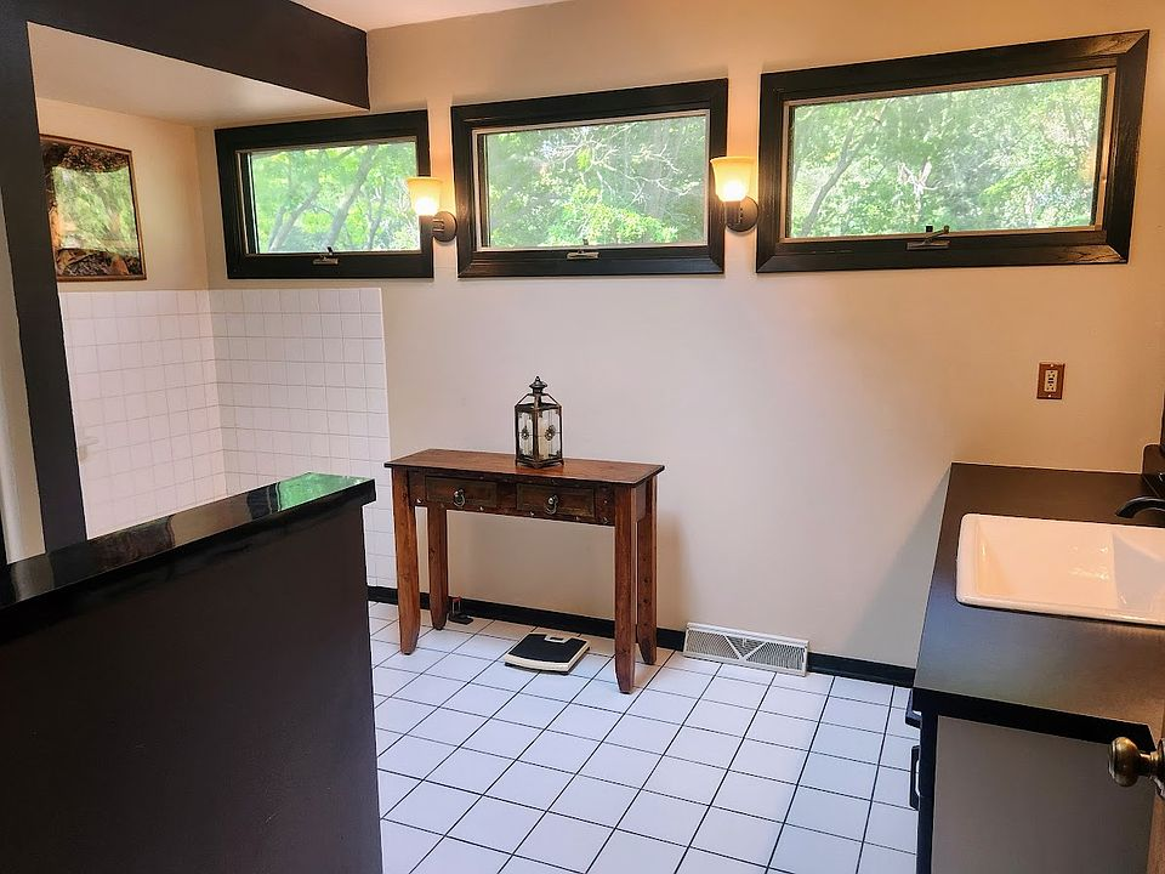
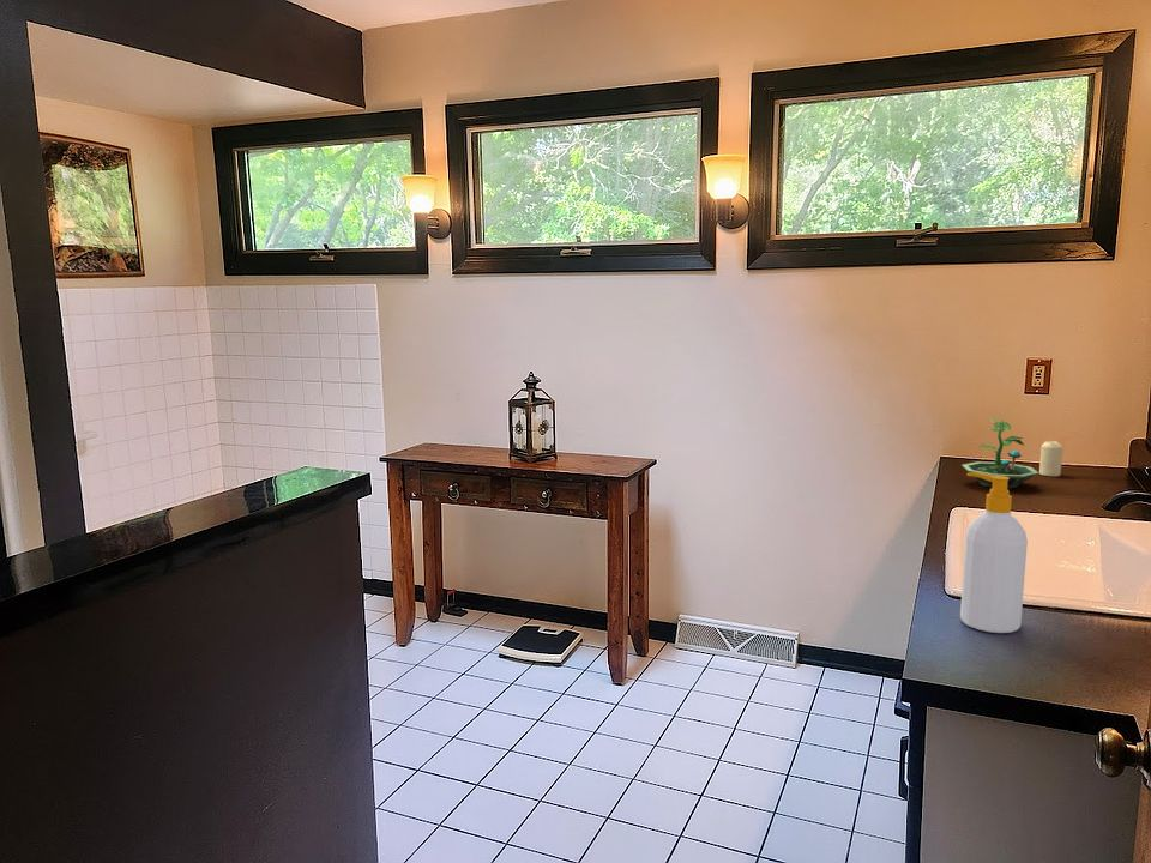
+ candle [1038,440,1063,477]
+ terrarium [962,417,1039,490]
+ soap bottle [959,472,1029,634]
